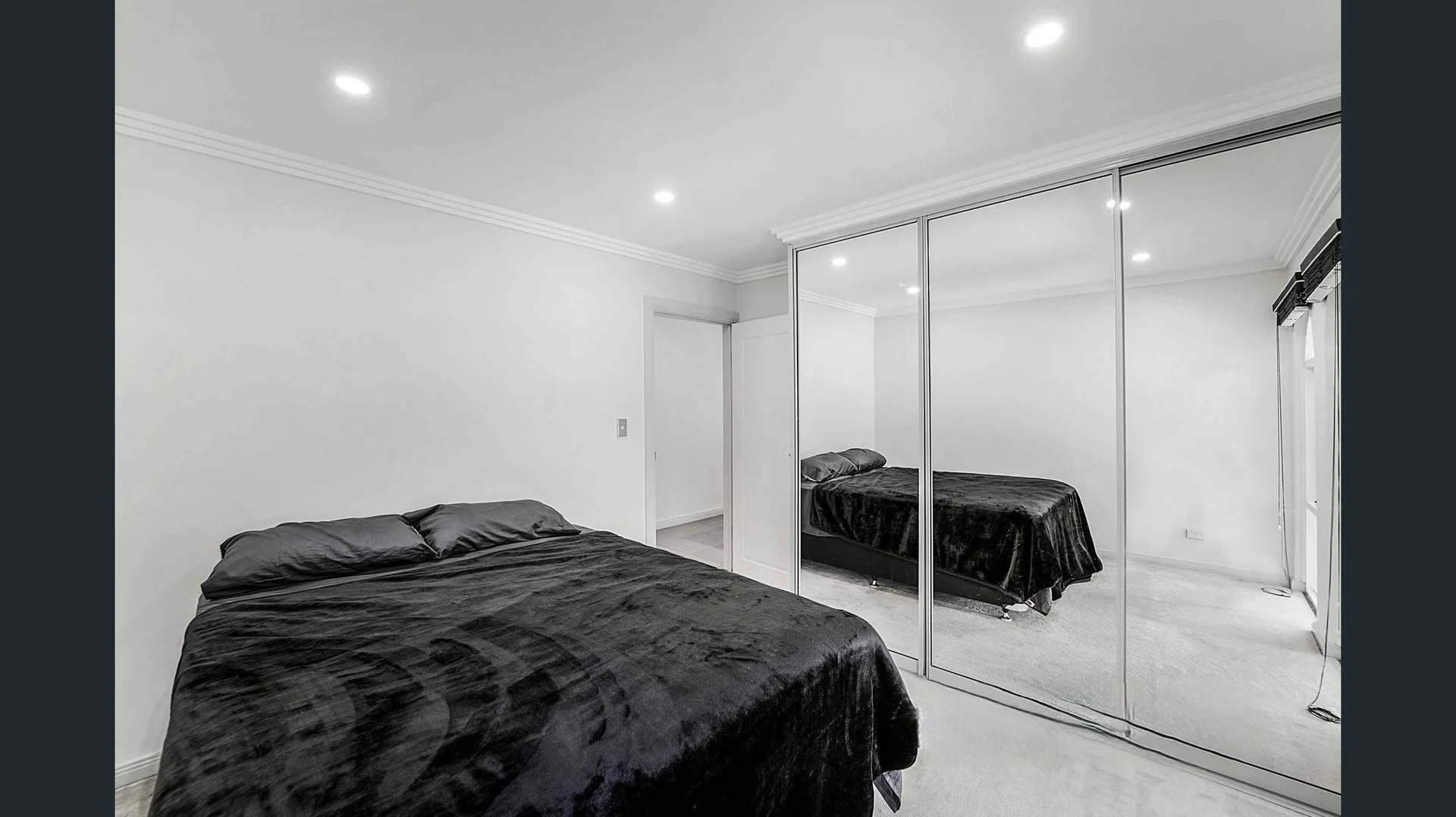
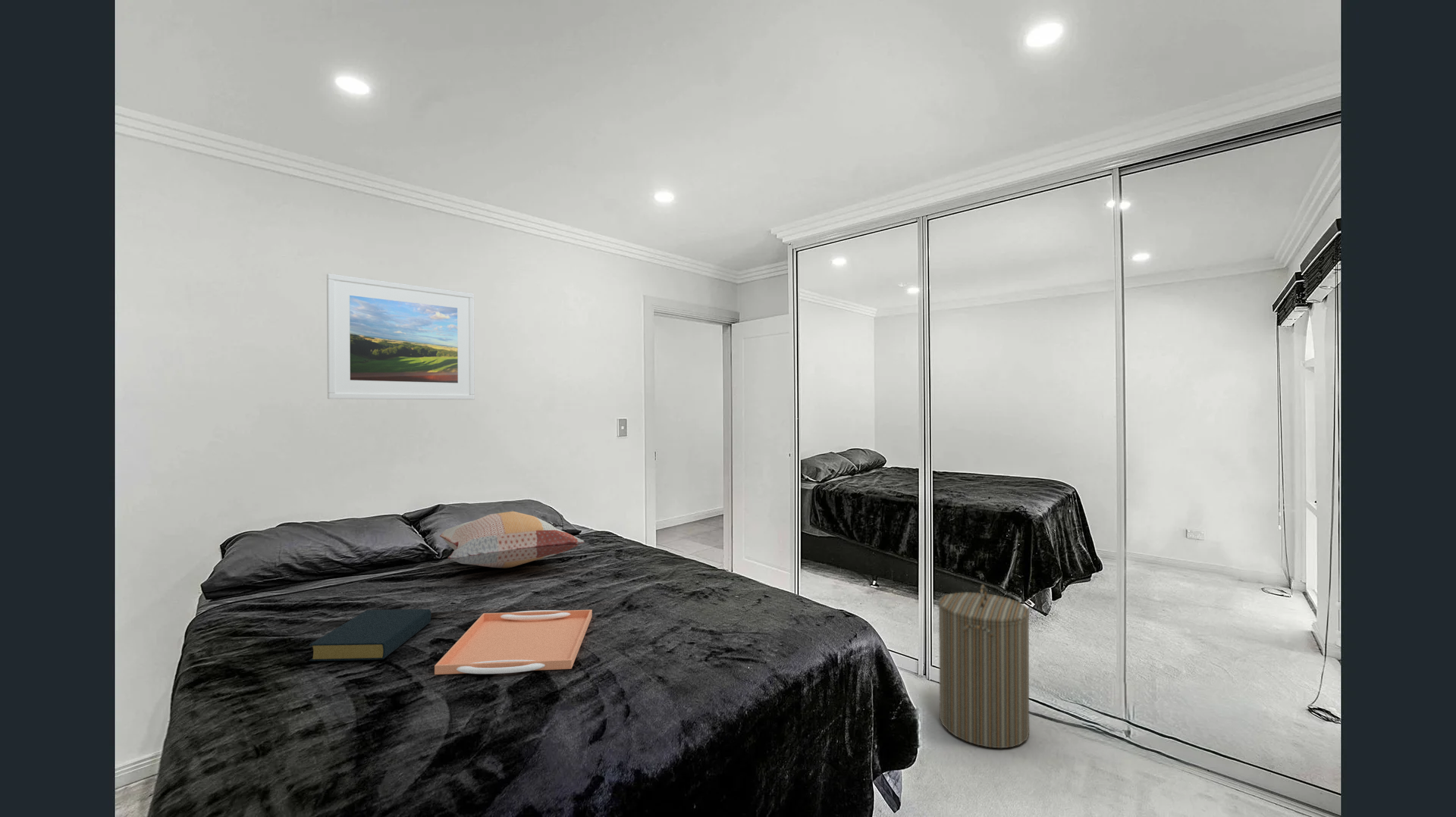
+ serving tray [434,609,593,675]
+ decorative pillow [439,511,585,569]
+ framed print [326,273,475,400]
+ laundry hamper [937,584,1031,749]
+ hardback book [308,609,431,662]
